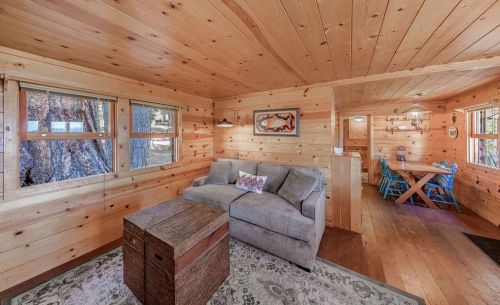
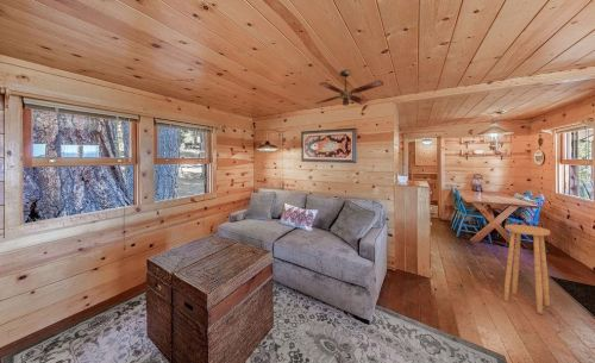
+ ceiling fan [314,68,384,107]
+ stool [502,224,551,315]
